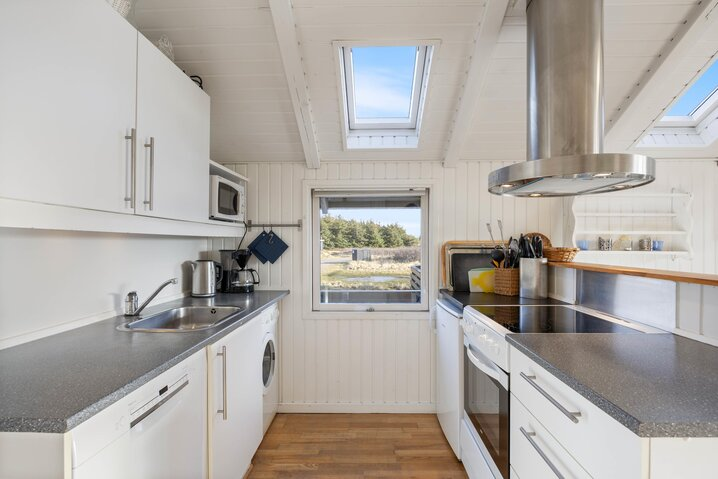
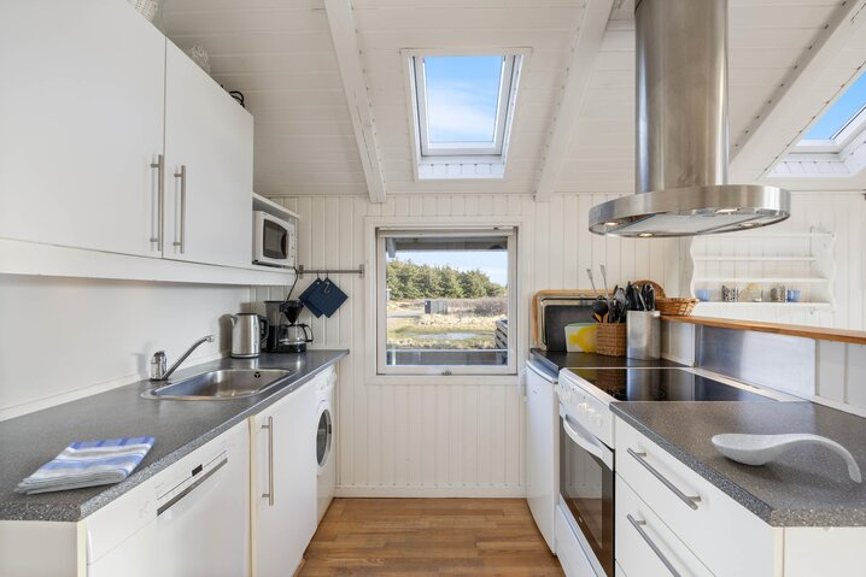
+ dish towel [12,436,157,495]
+ spoon rest [710,432,862,484]
